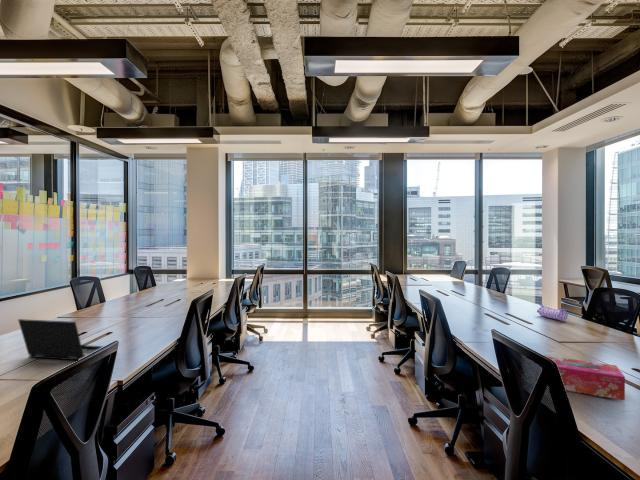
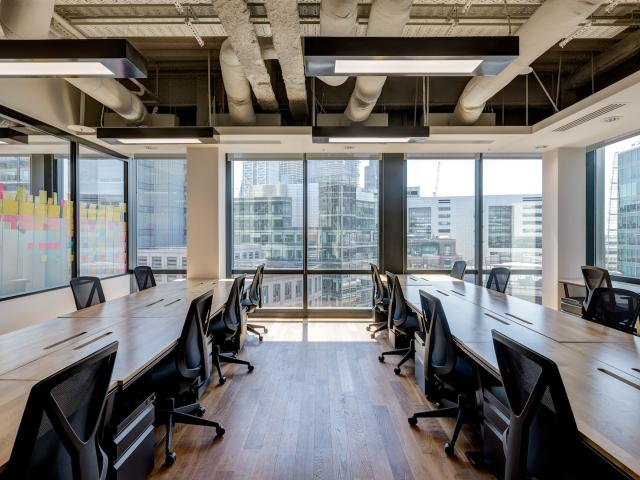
- tissue box [545,355,626,402]
- laptop [17,318,105,361]
- pencil case [536,304,569,322]
